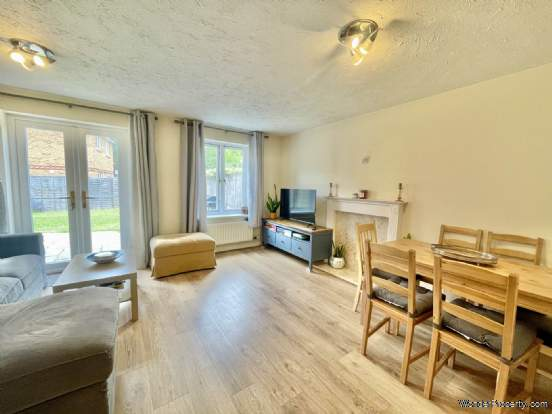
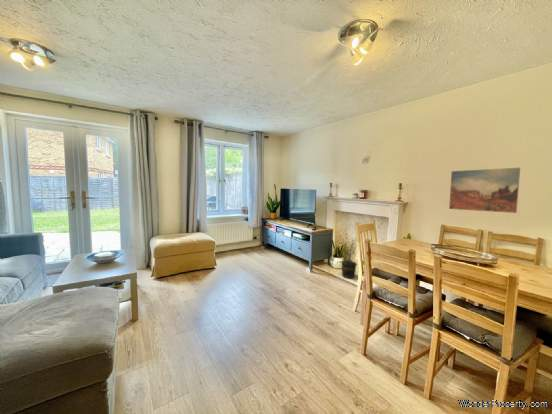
+ wall art [448,167,521,214]
+ potted plant [338,234,358,279]
